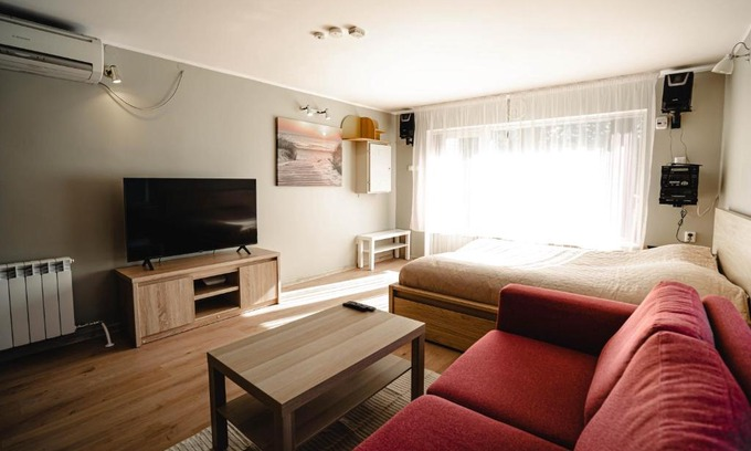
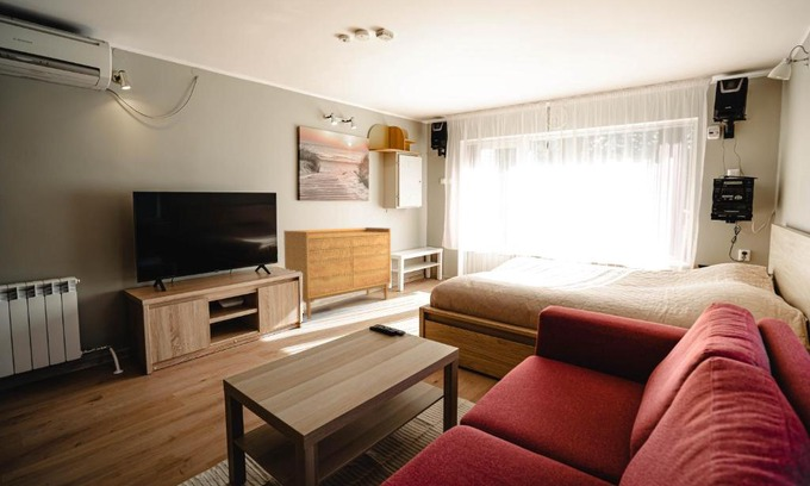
+ sideboard [282,226,392,320]
